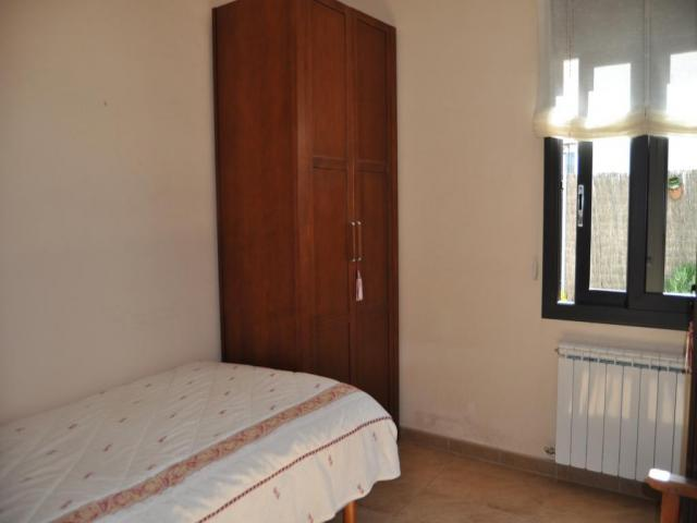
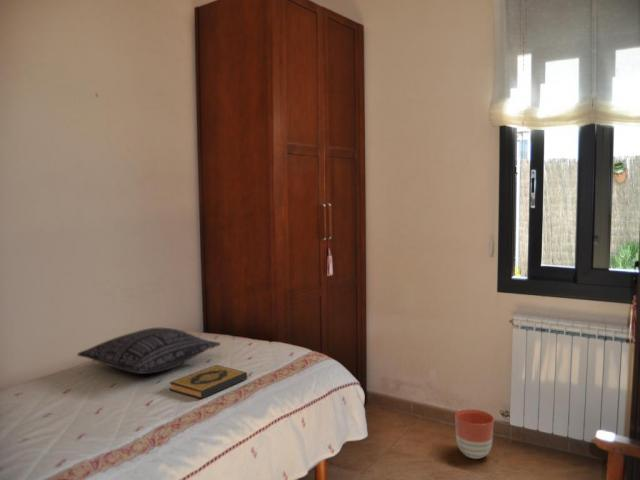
+ planter [454,408,495,460]
+ pillow [76,327,222,375]
+ hardback book [168,364,248,400]
